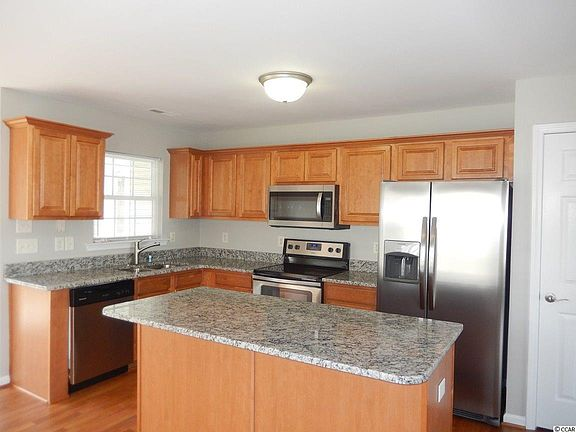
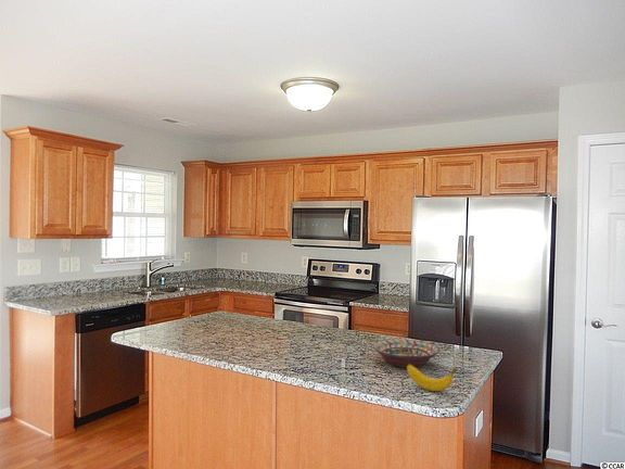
+ decorative bowl [372,339,441,369]
+ banana [406,364,458,392]
